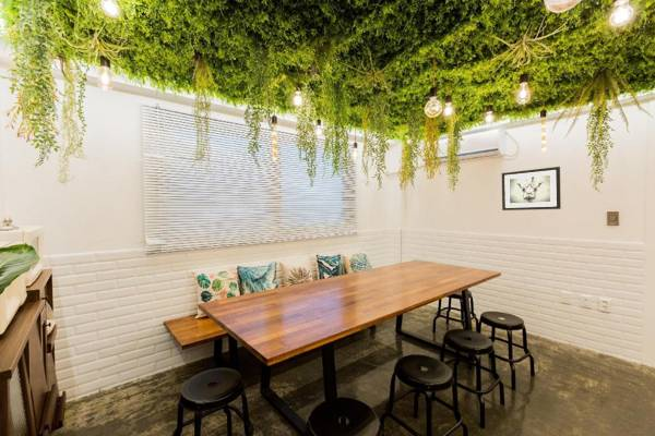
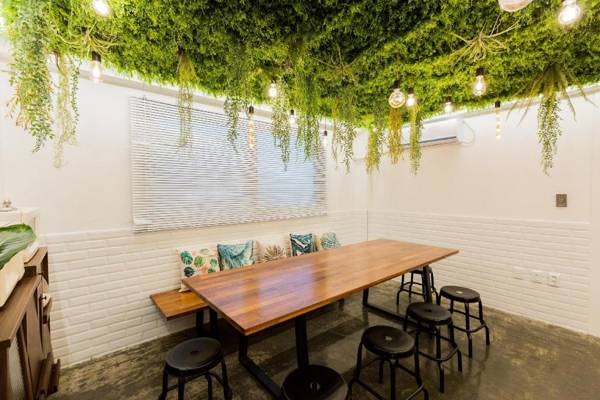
- wall art [501,166,562,211]
